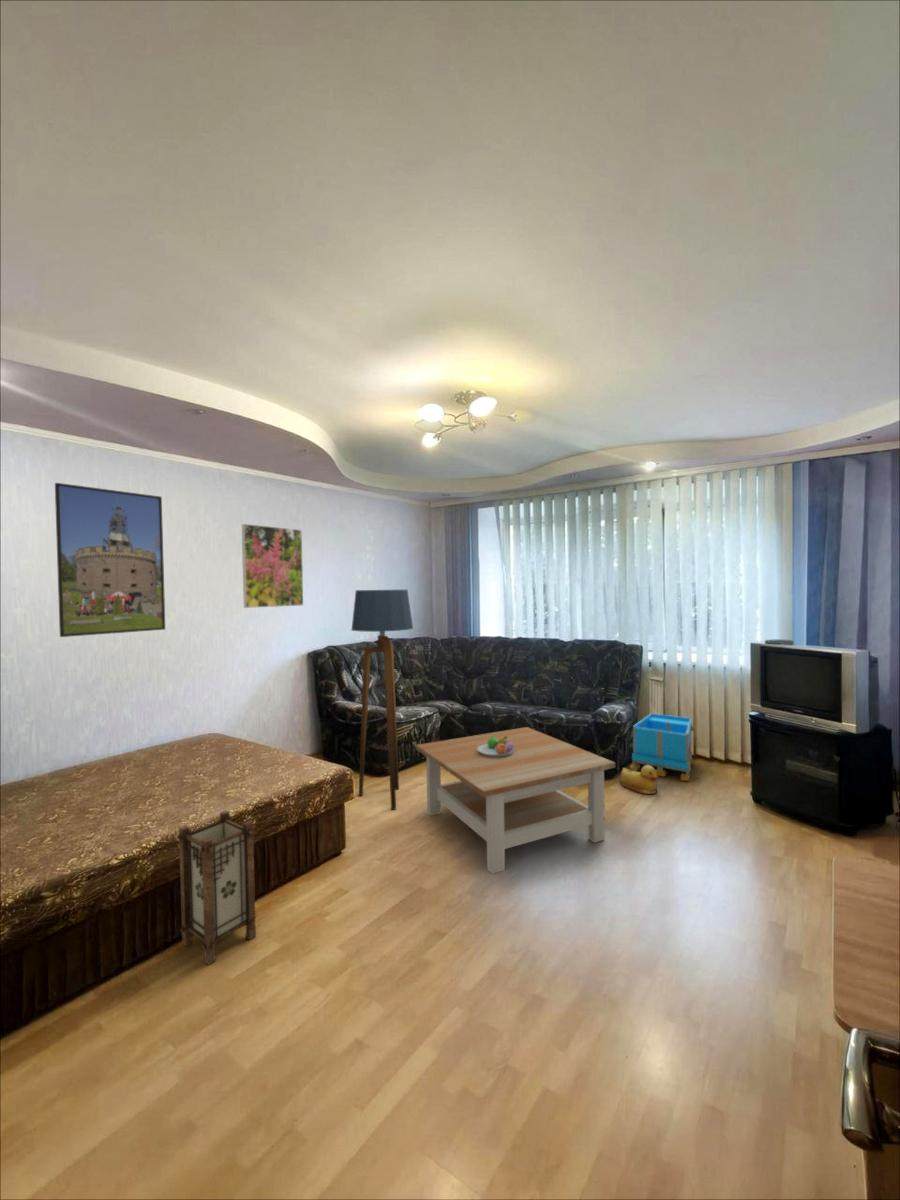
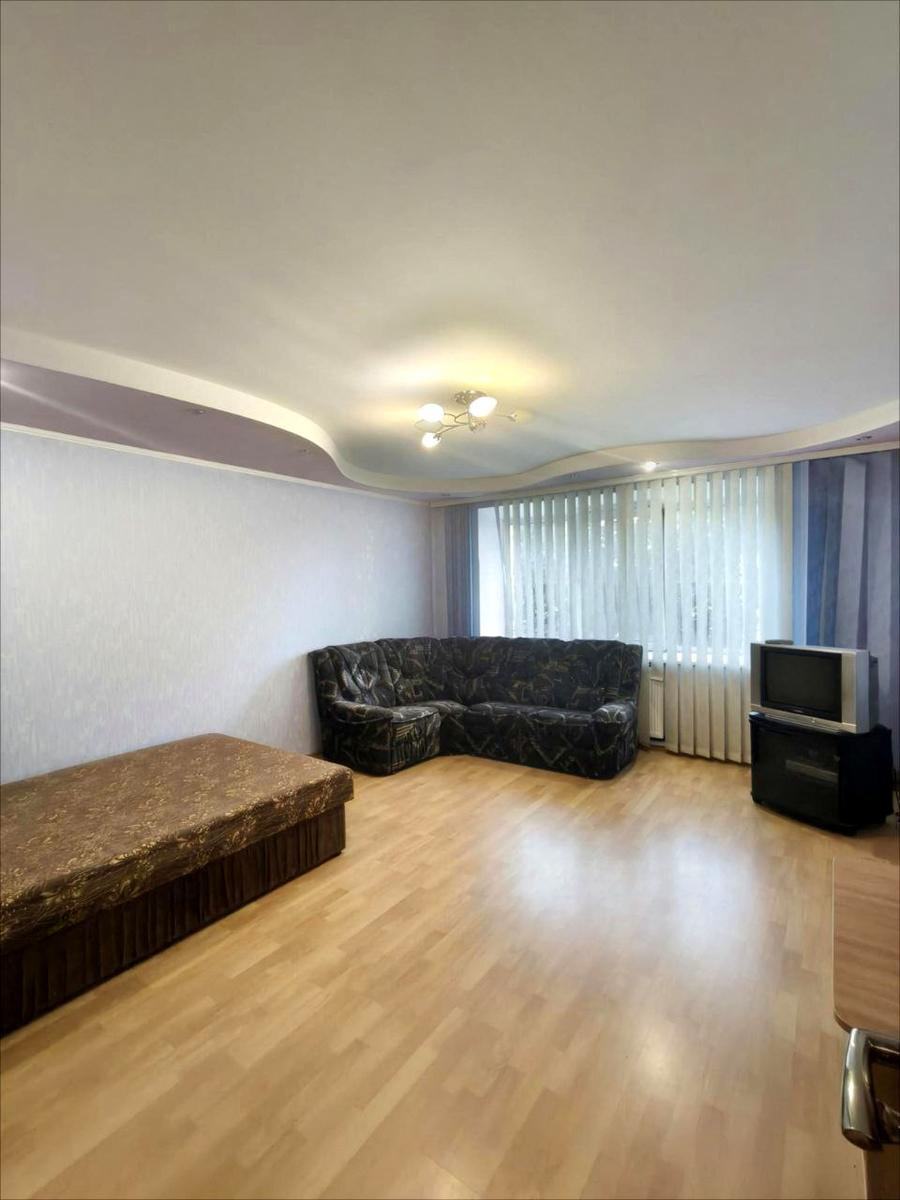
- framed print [54,482,166,638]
- lantern [177,810,257,966]
- fruit bowl [477,735,514,757]
- storage bin [629,712,696,782]
- floor lamp [350,588,414,811]
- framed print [241,523,304,609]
- coffee table [415,726,616,875]
- rubber duck [619,764,659,795]
